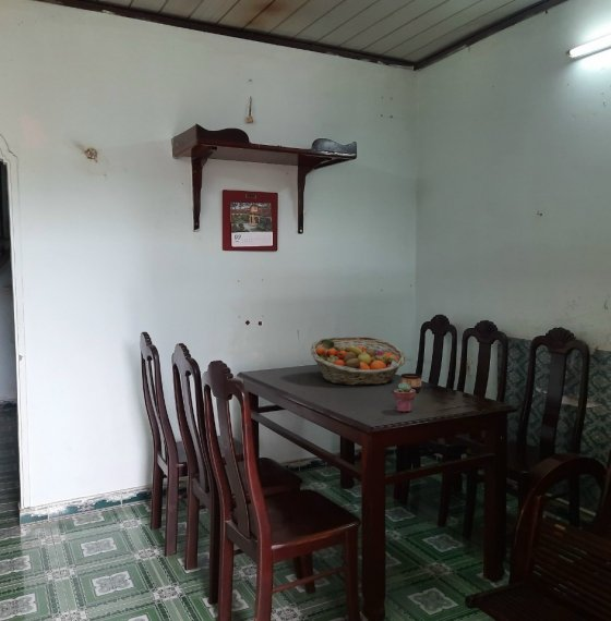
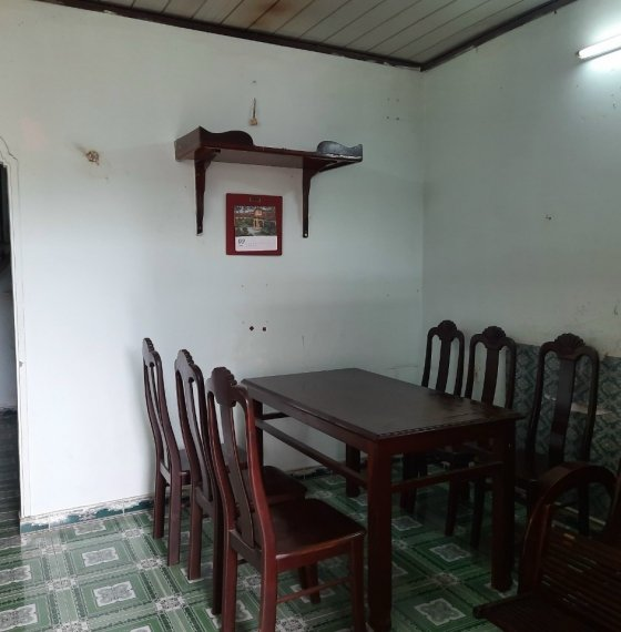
- cup [399,373,422,393]
- fruit basket [310,336,407,387]
- potted succulent [393,382,417,413]
